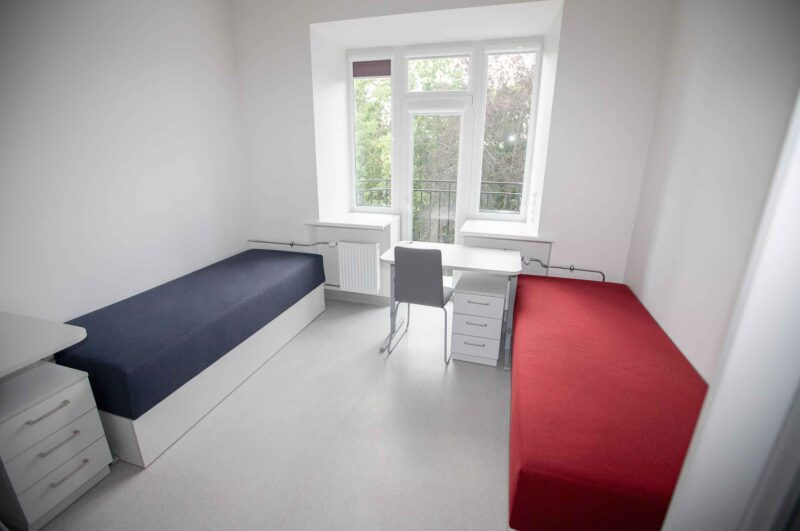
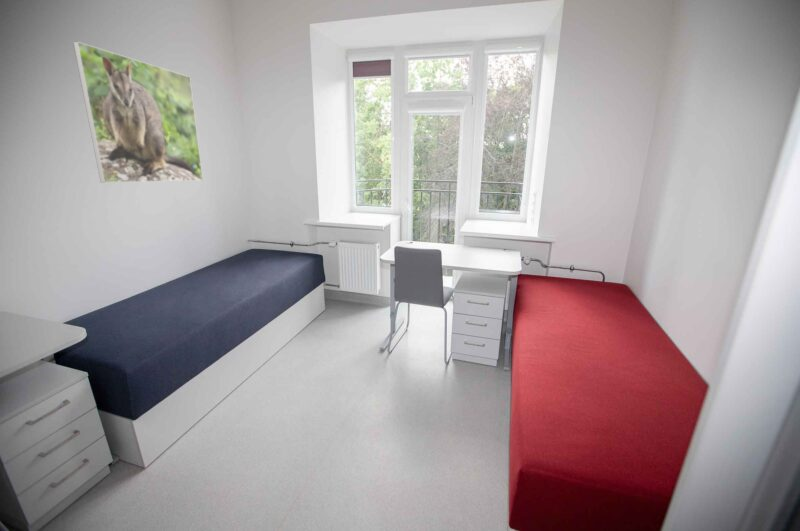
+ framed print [72,40,204,184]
